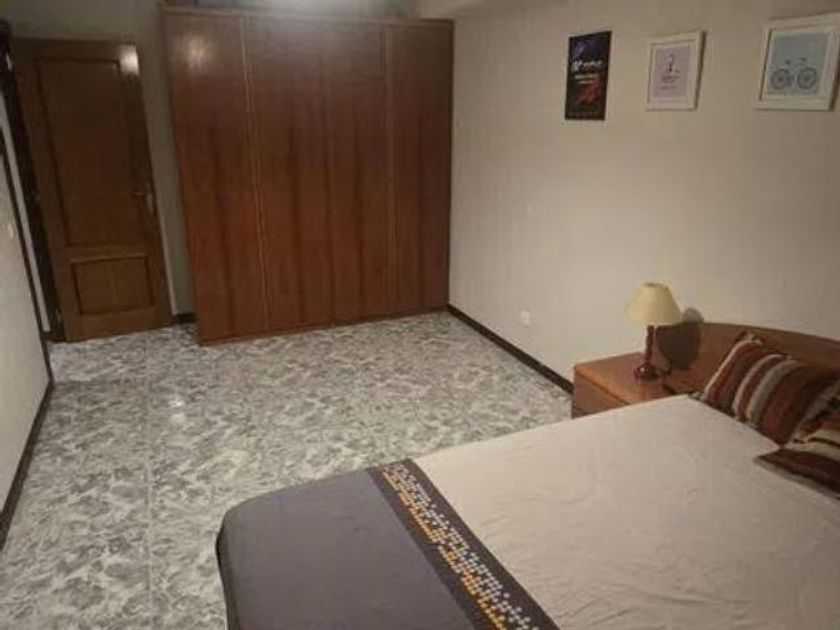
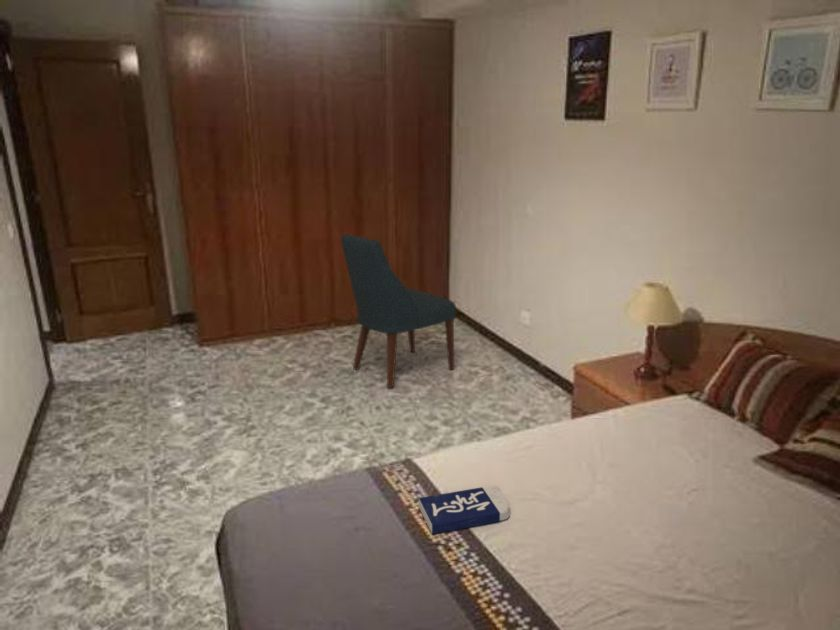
+ chair [340,233,457,389]
+ book [418,485,511,535]
